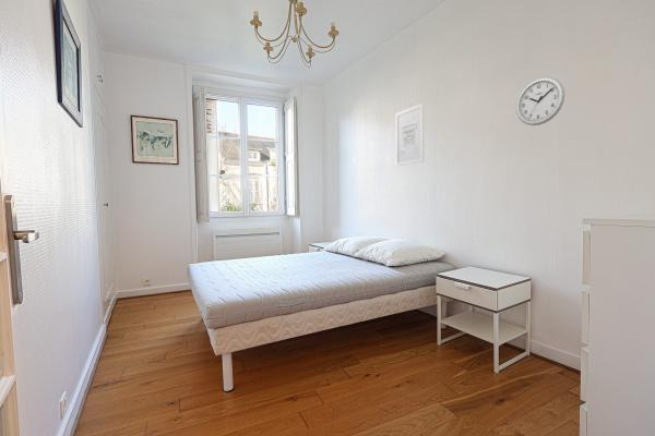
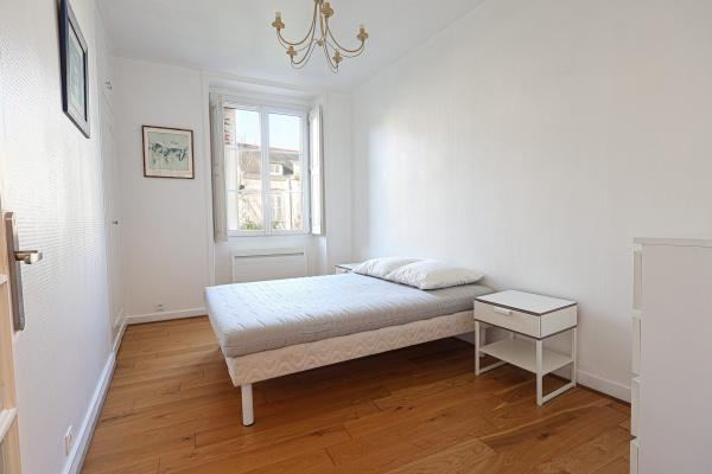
- wall clock [515,76,565,126]
- wall art [394,102,425,167]
